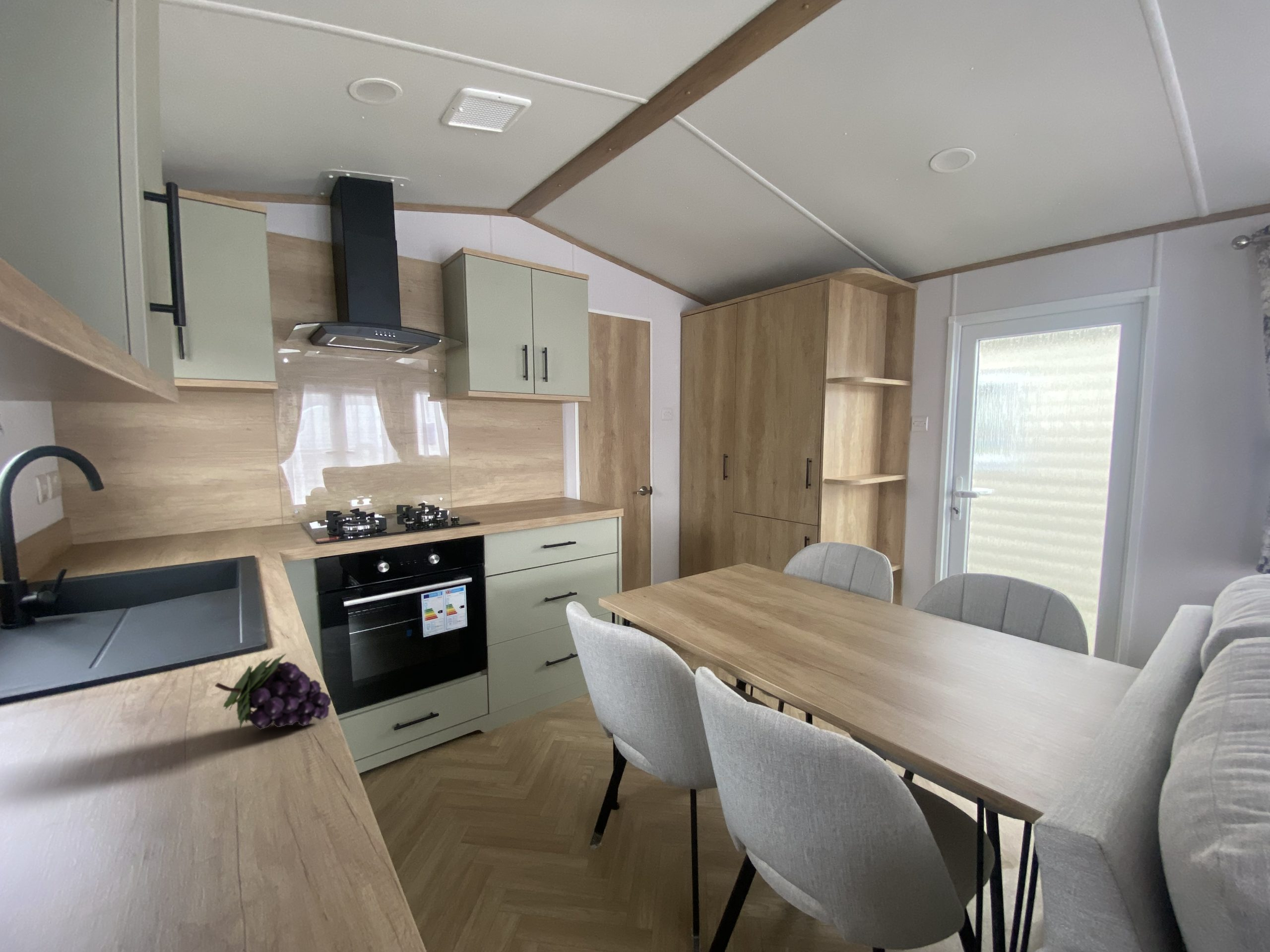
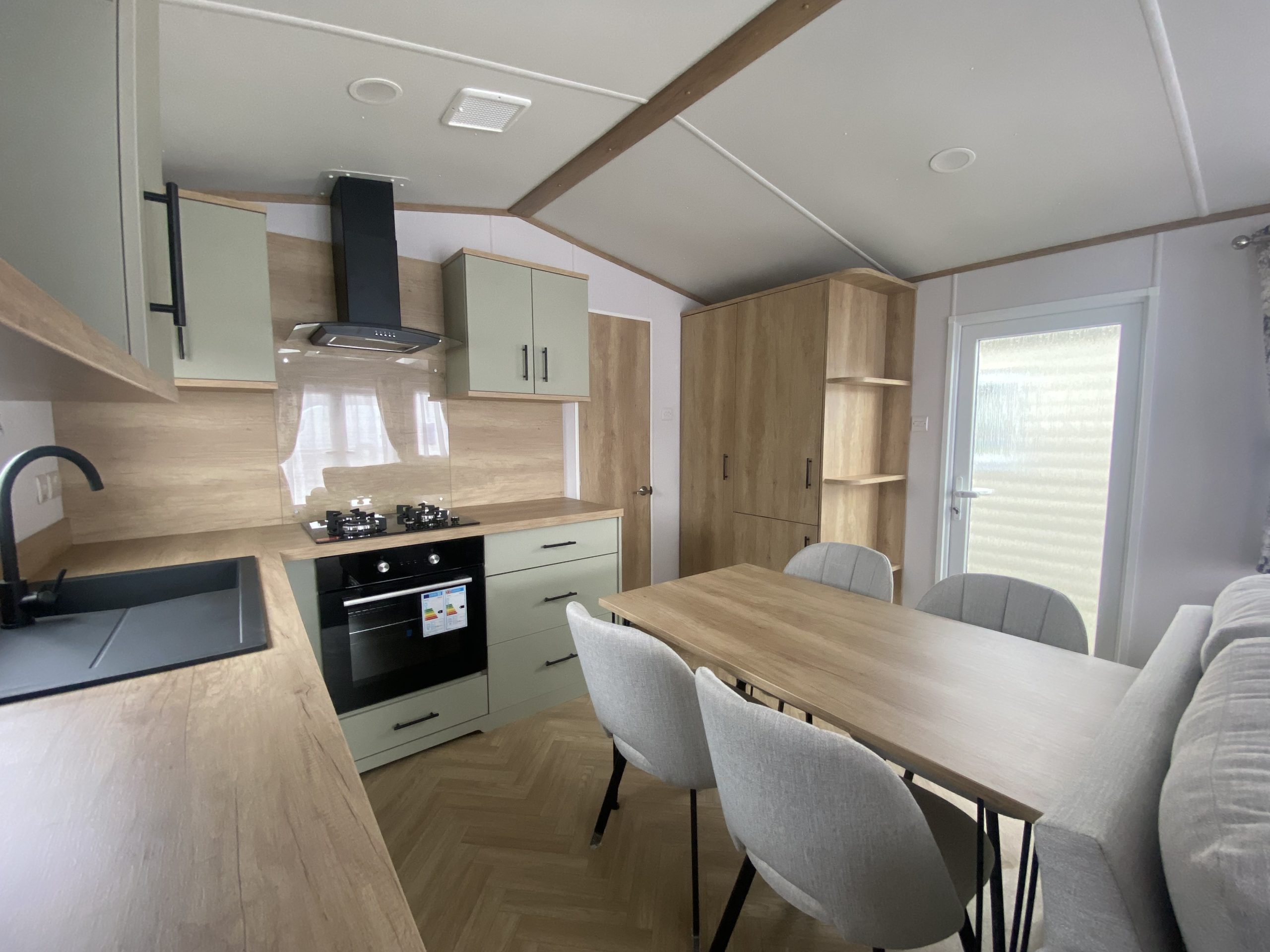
- fruit [214,653,332,730]
